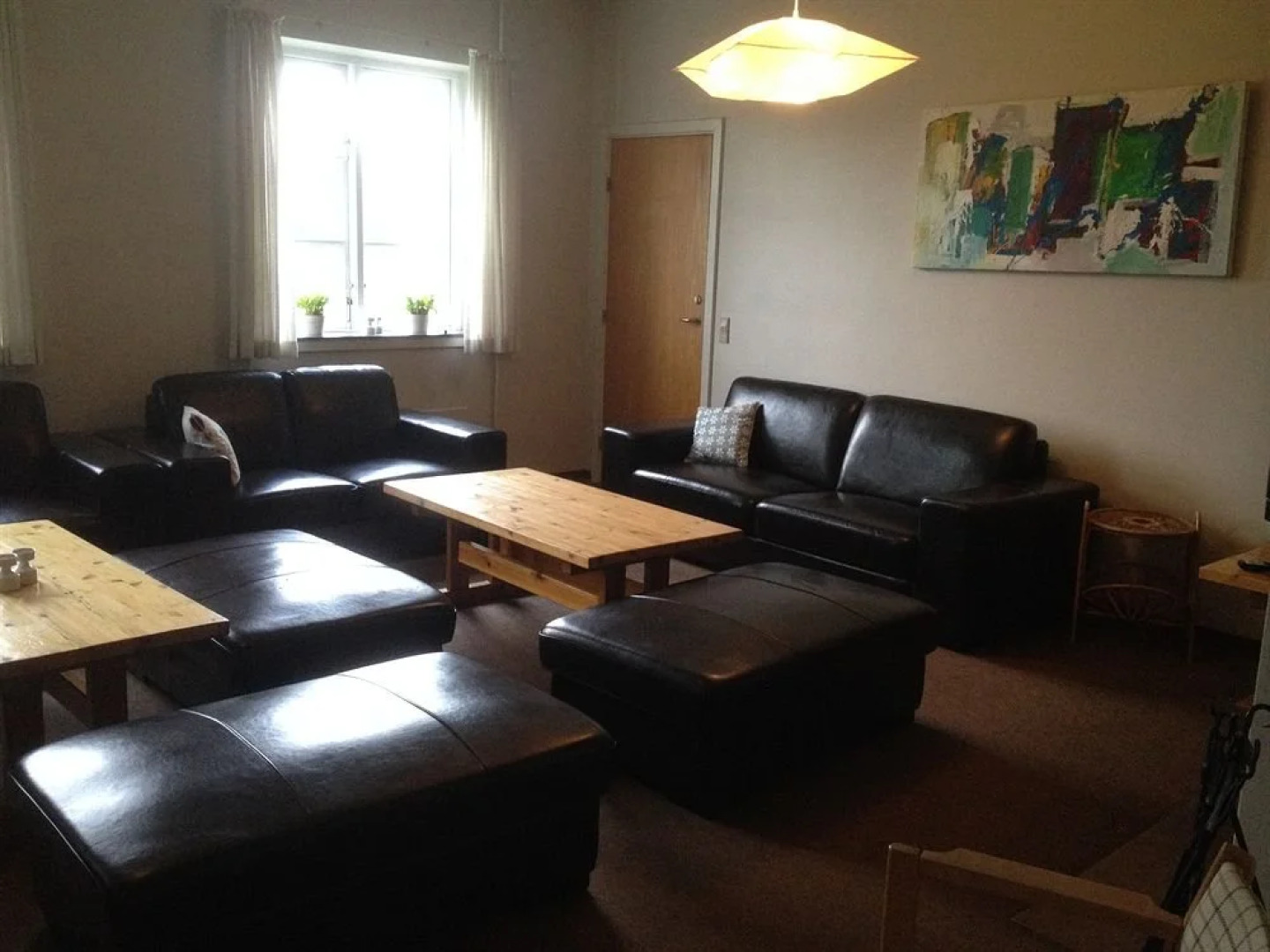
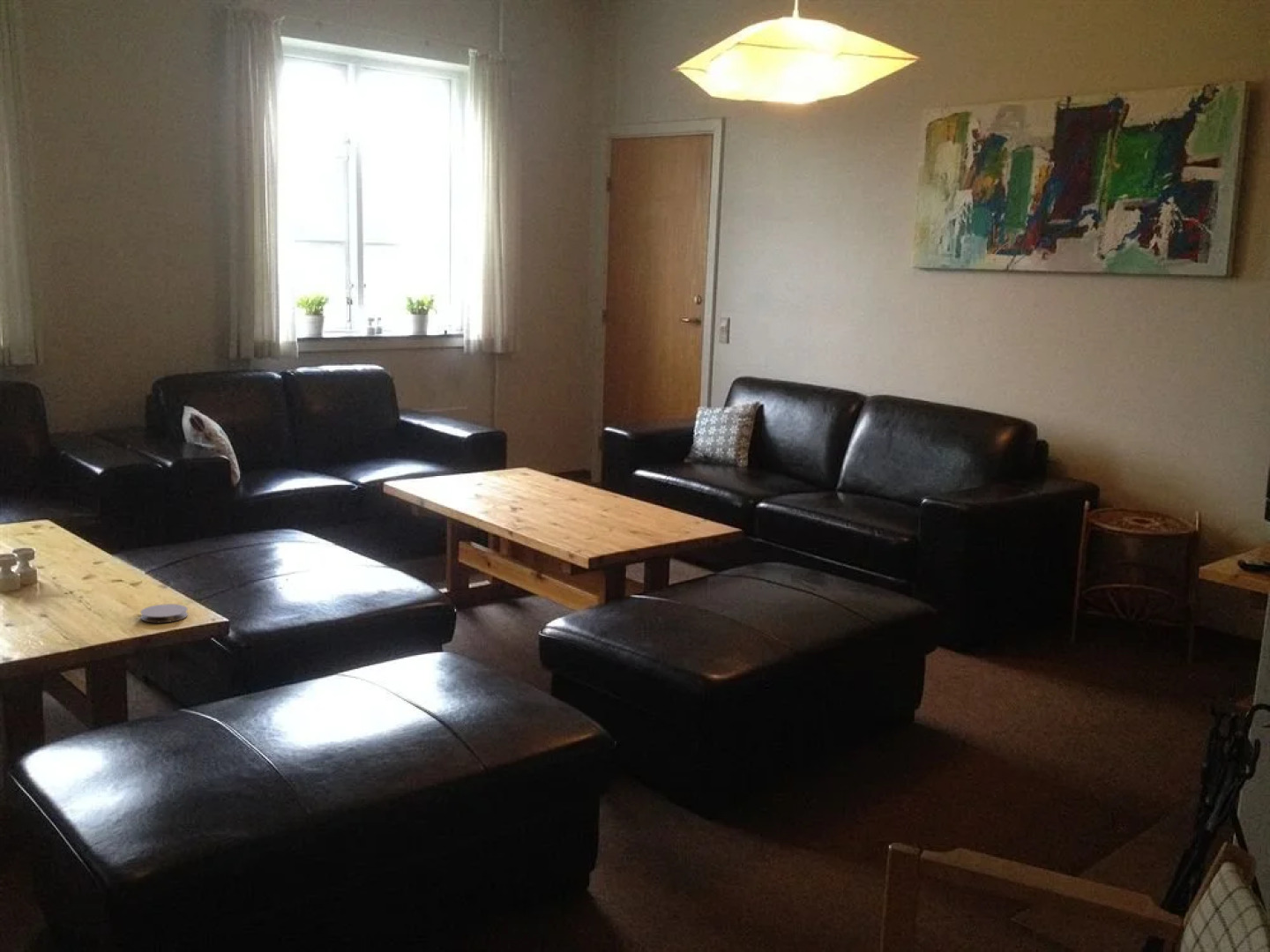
+ coaster [139,603,189,623]
